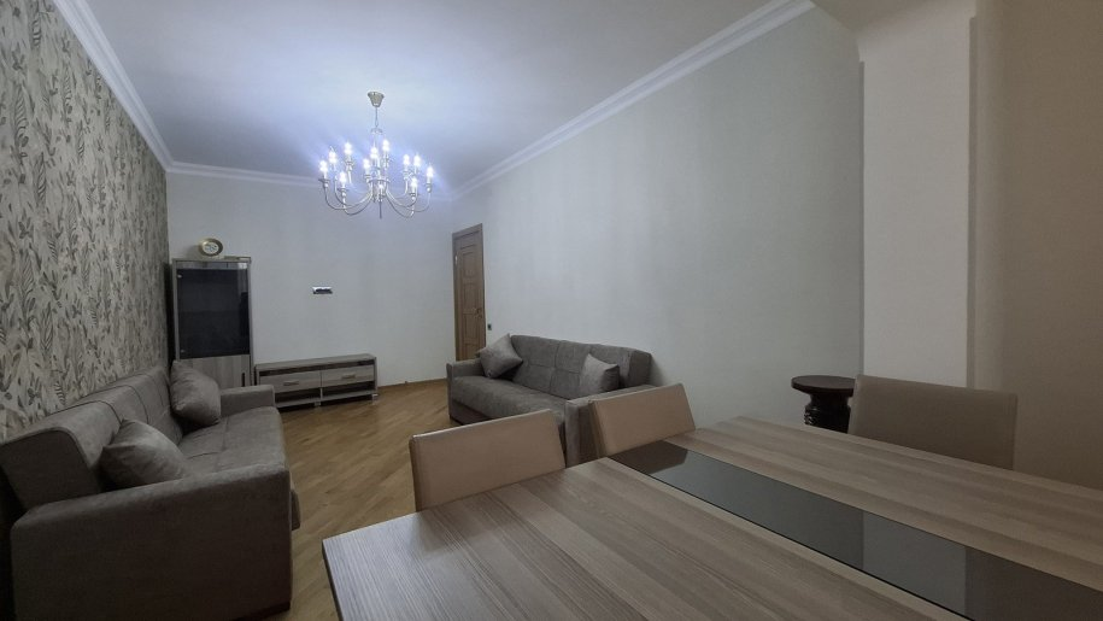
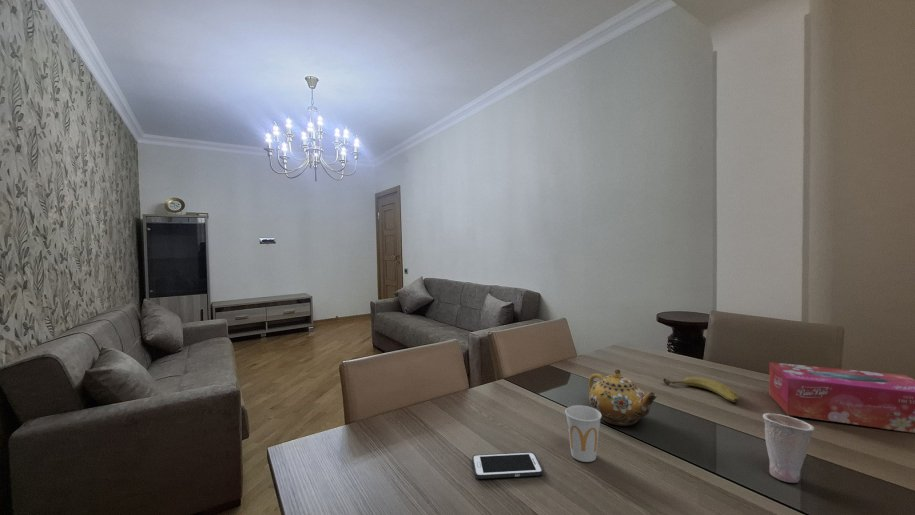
+ cup [762,412,815,484]
+ cell phone [471,451,544,480]
+ cup [564,404,602,463]
+ fruit [662,375,740,403]
+ teapot [588,368,658,427]
+ tissue box [768,361,915,434]
